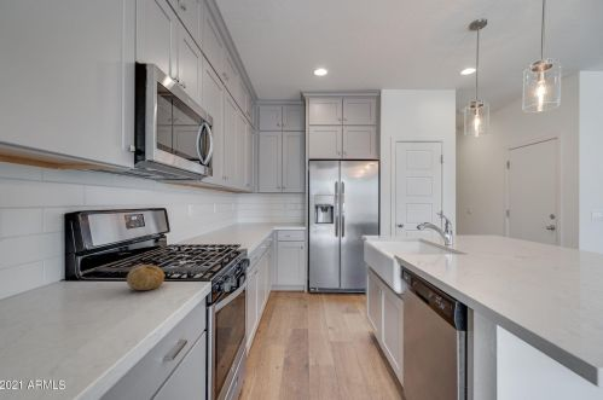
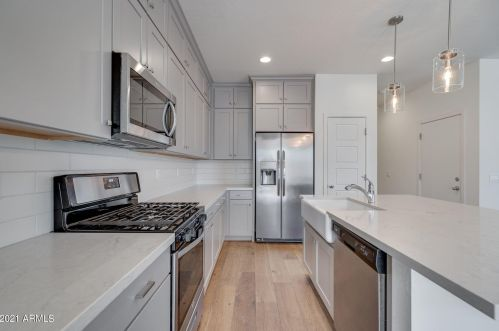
- fruit [126,263,166,291]
